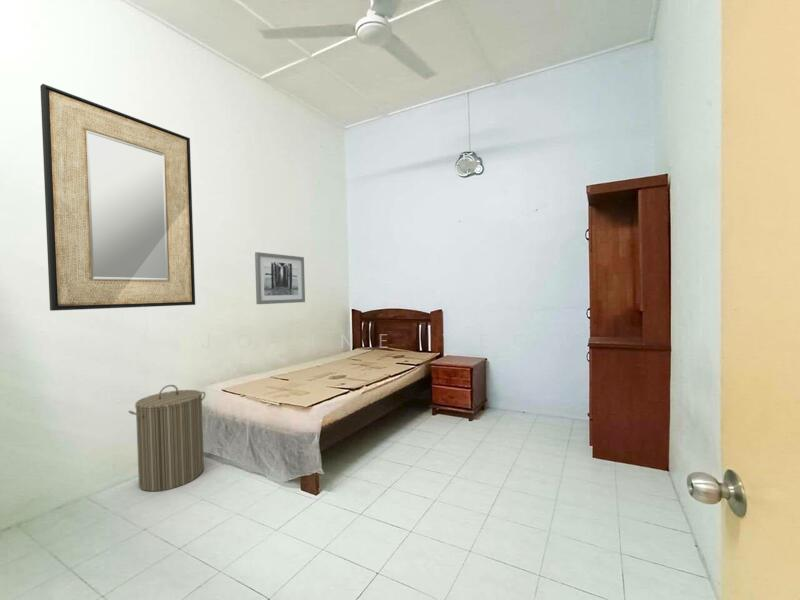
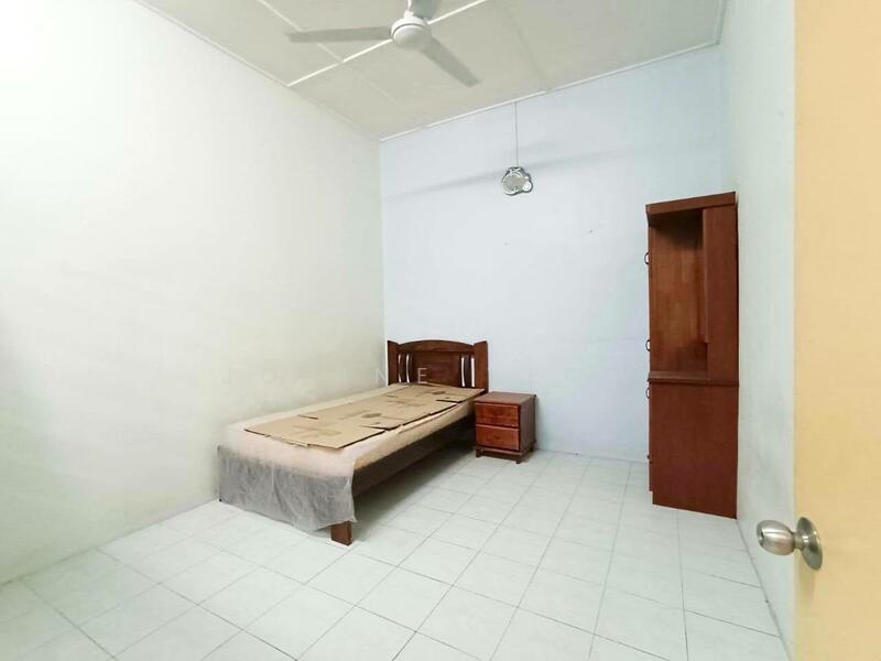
- laundry hamper [127,384,206,493]
- home mirror [39,83,196,312]
- wall art [254,251,306,305]
